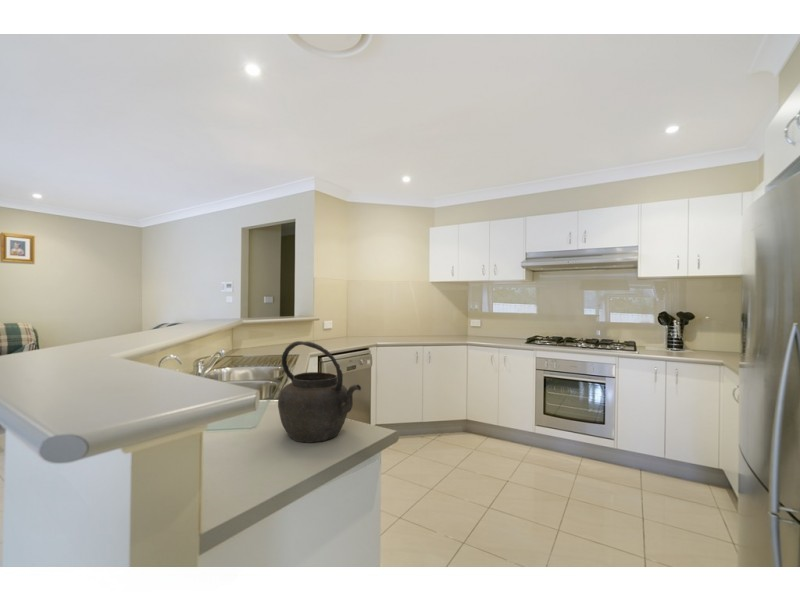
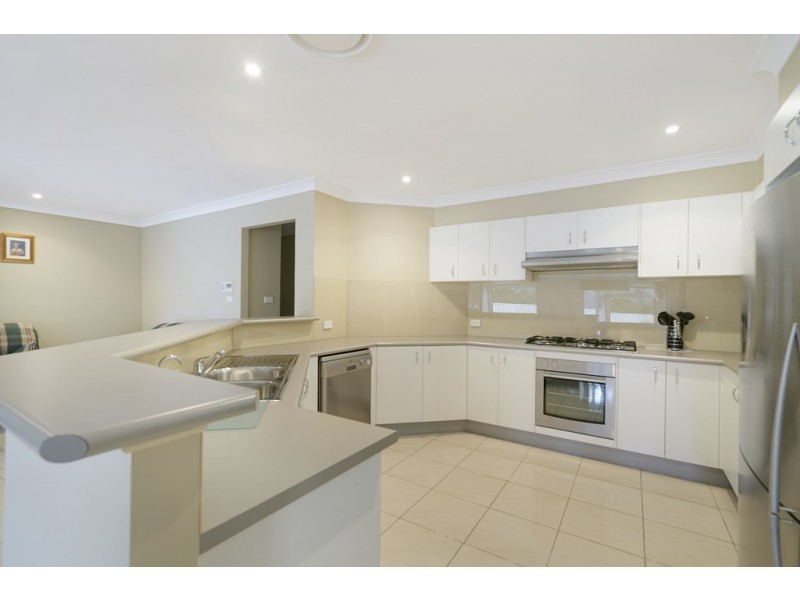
- kettle [277,340,362,444]
